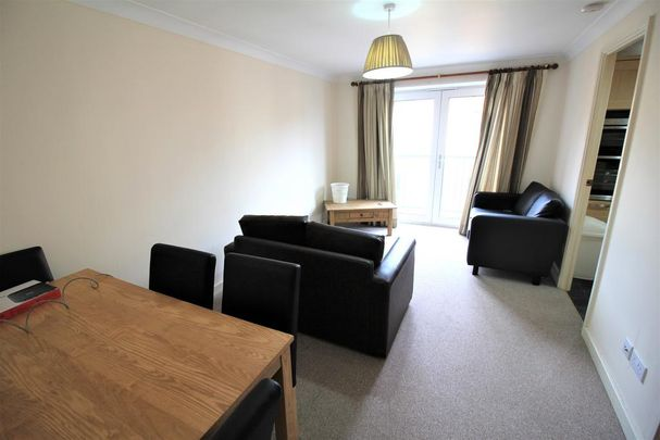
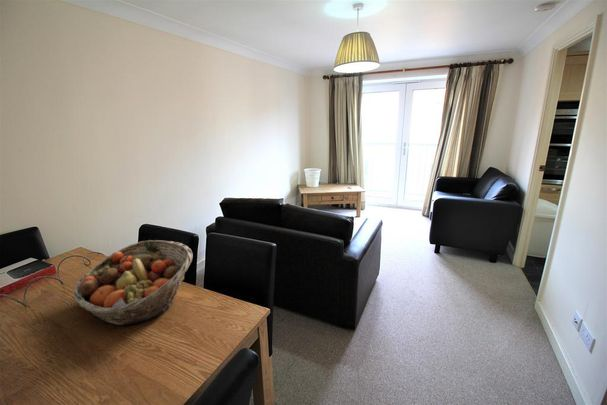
+ fruit basket [72,239,194,326]
